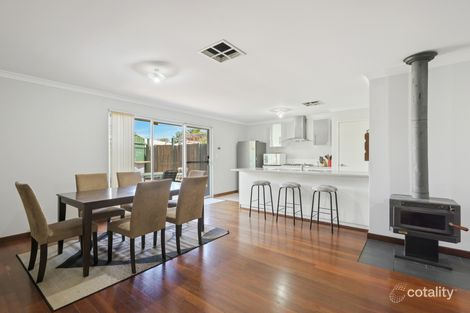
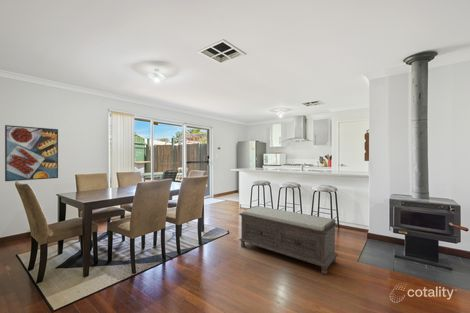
+ bench [238,205,339,276]
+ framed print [4,124,59,182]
